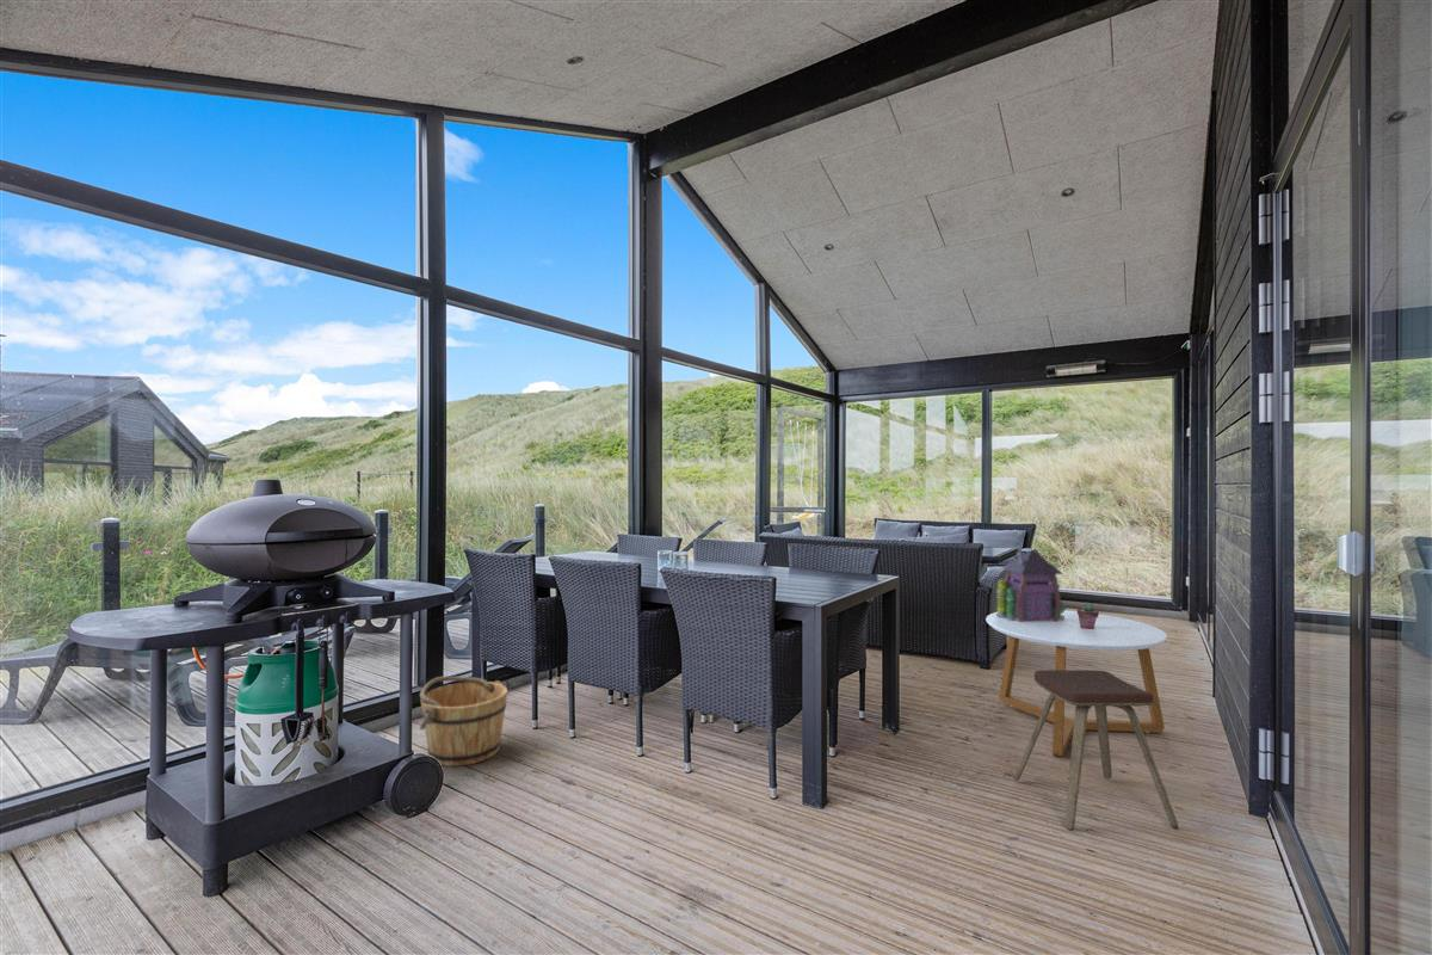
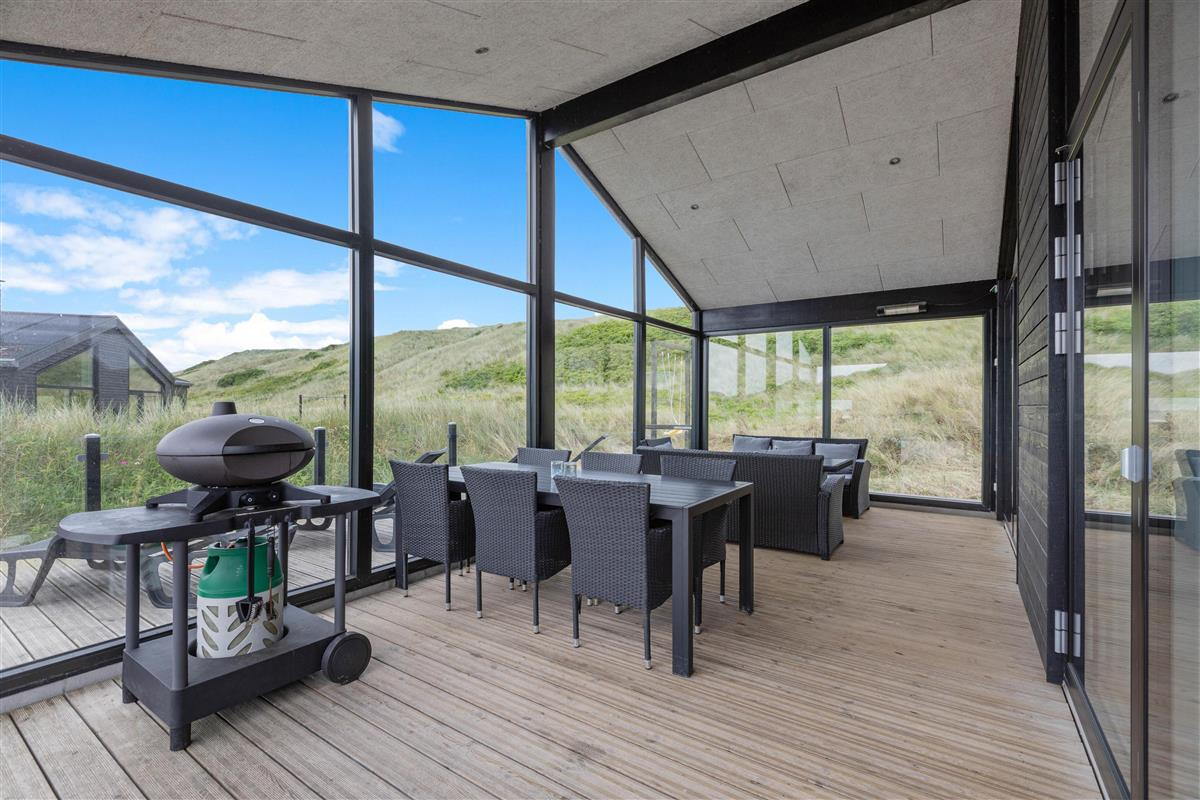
- bucket [418,676,508,768]
- music stool [1013,670,1179,831]
- potted succulent [1076,602,1100,629]
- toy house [995,549,1067,622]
- coffee table [984,609,1168,758]
